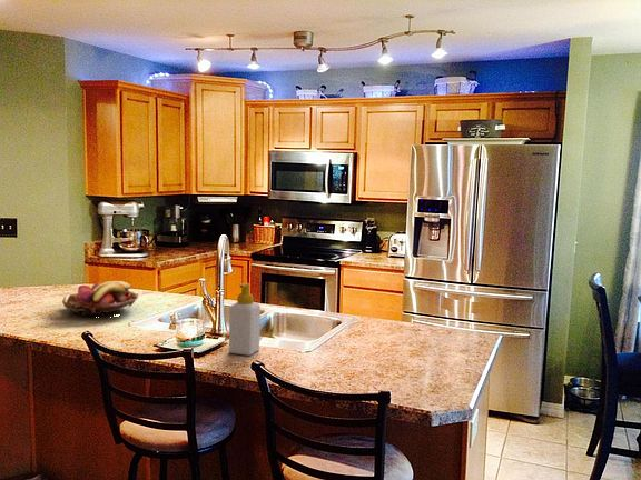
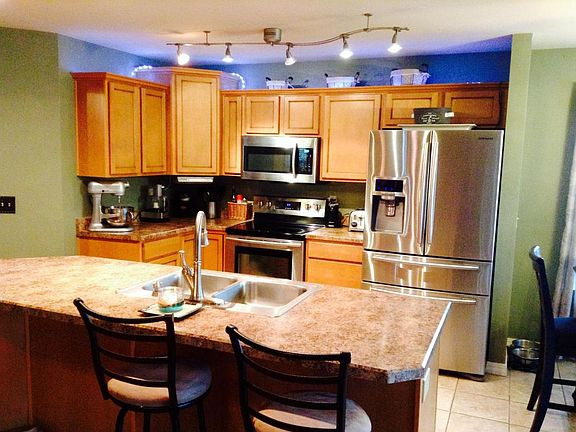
- fruit basket [61,280,139,318]
- soap bottle [228,282,262,357]
